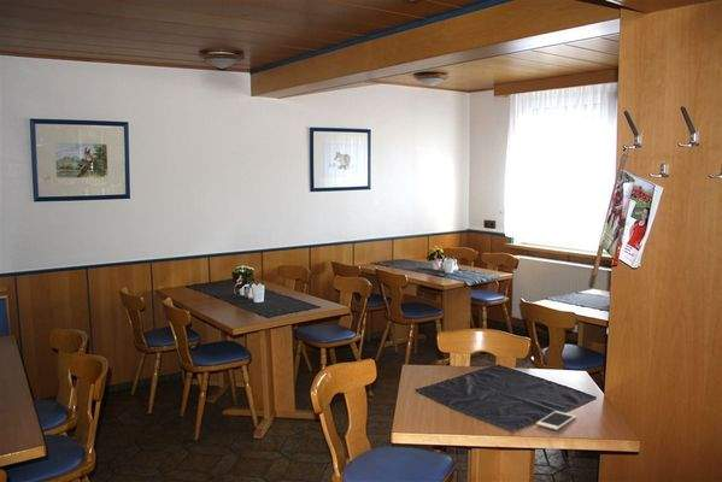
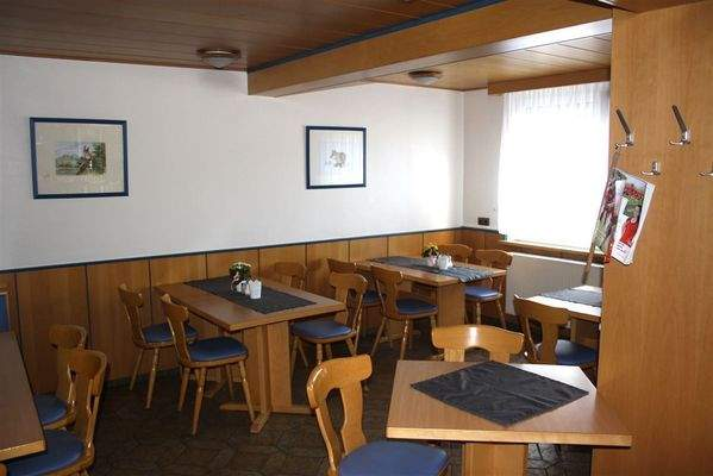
- cell phone [535,410,577,431]
